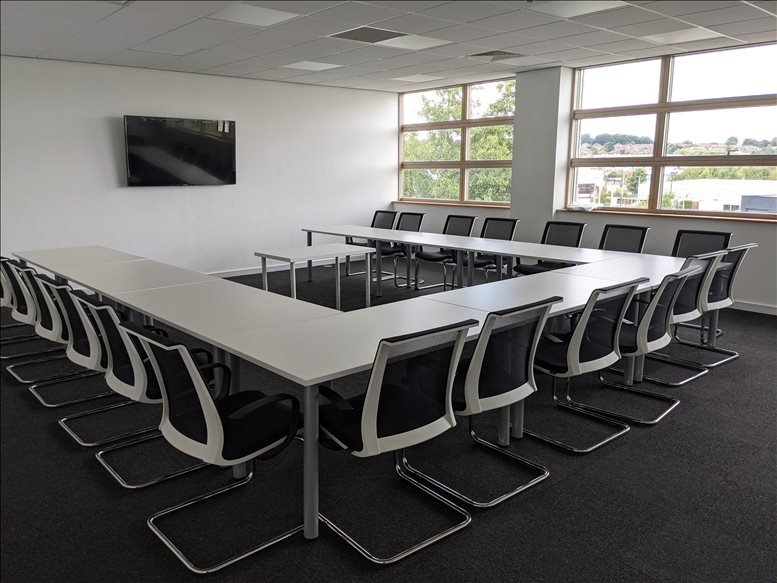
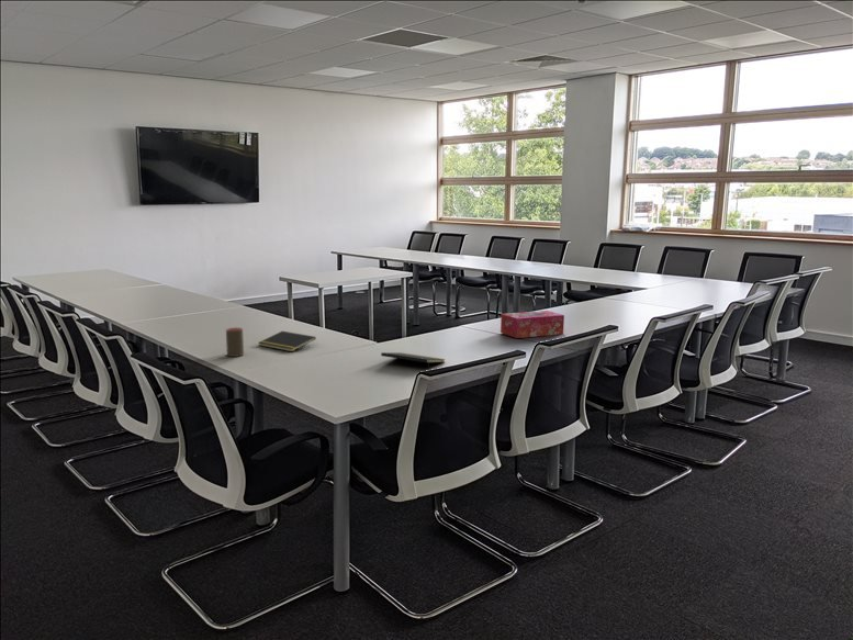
+ notepad [257,330,317,352]
+ notepad [380,351,447,371]
+ tissue box [500,310,565,339]
+ cup [225,326,245,358]
